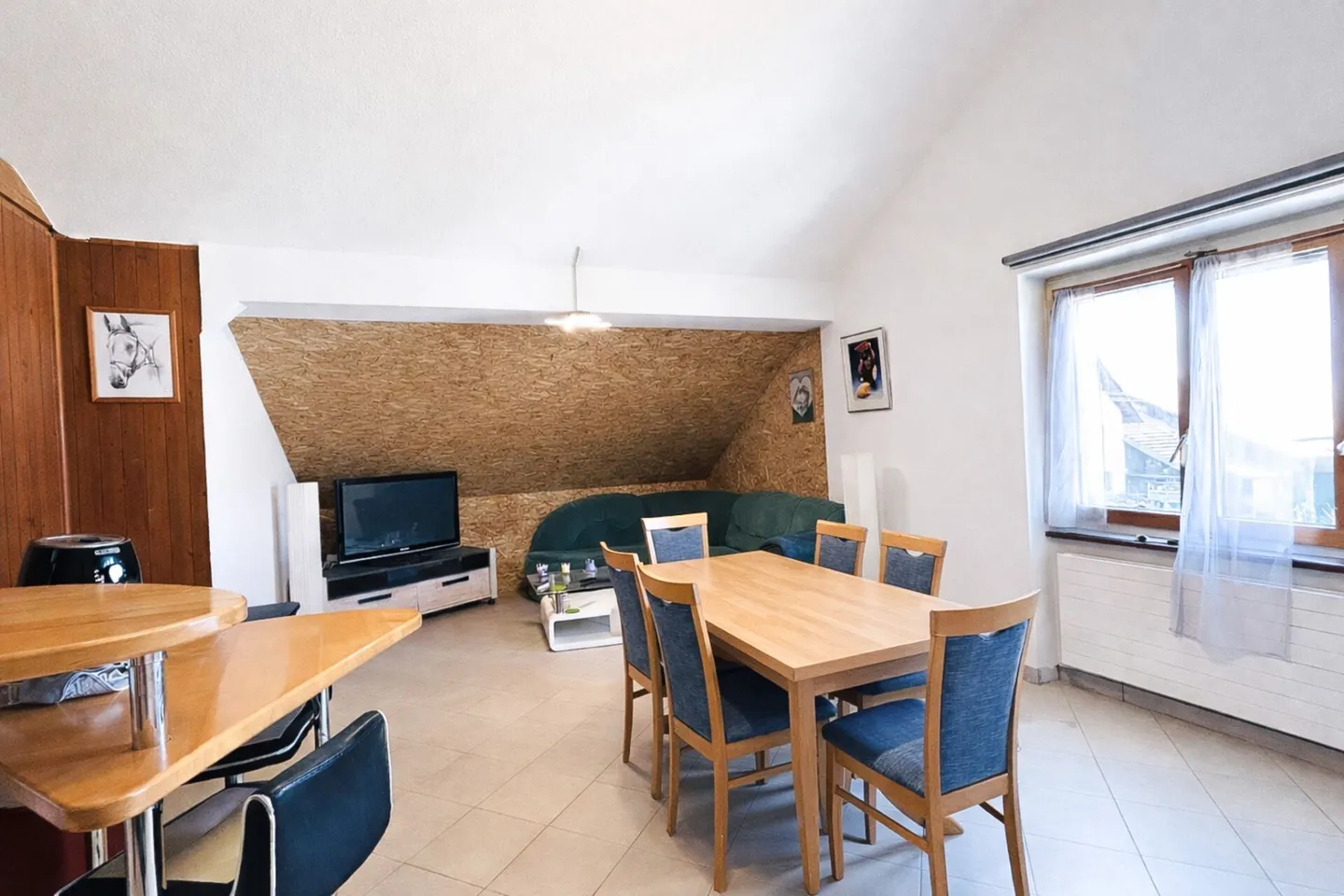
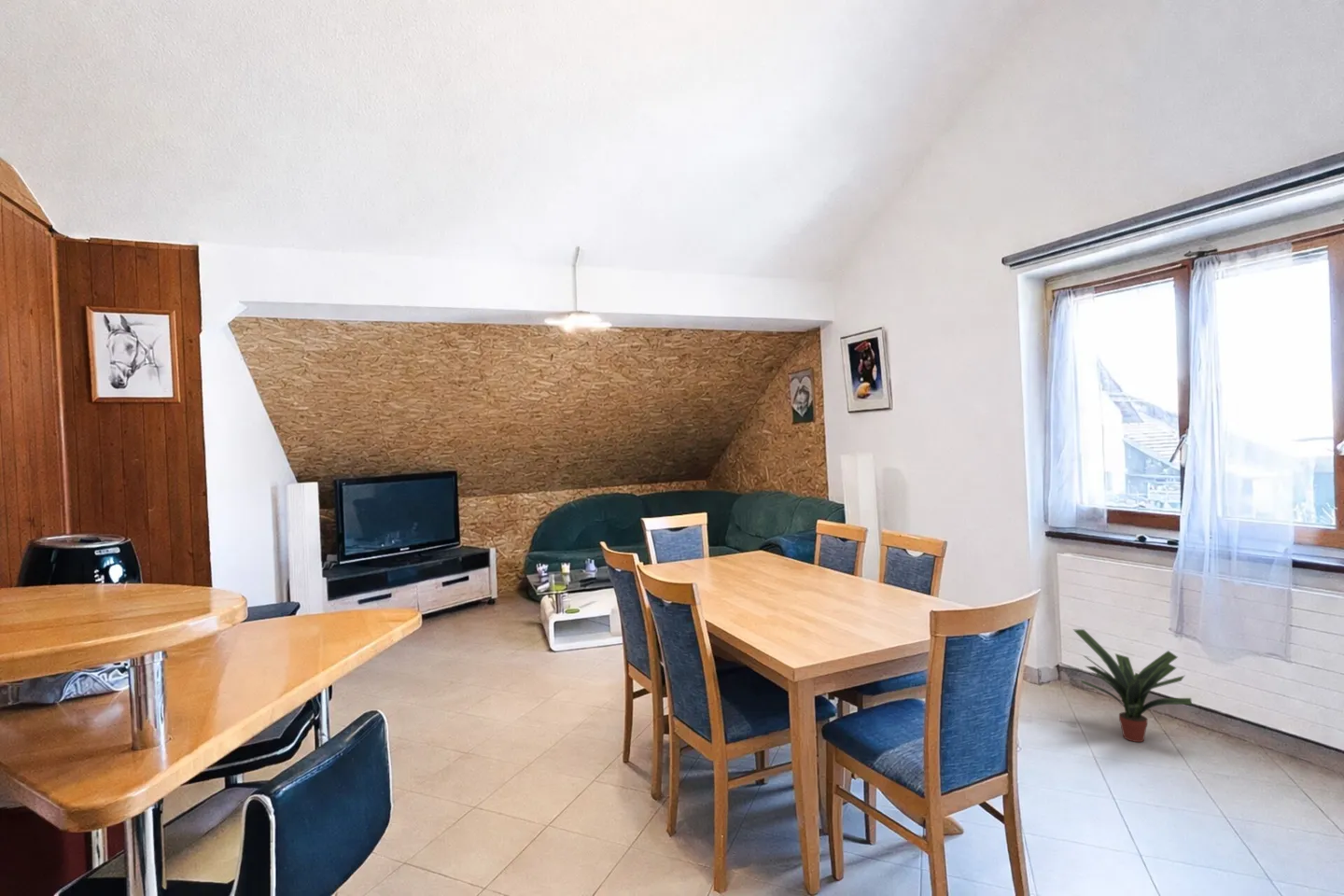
+ potted plant [1072,628,1193,743]
